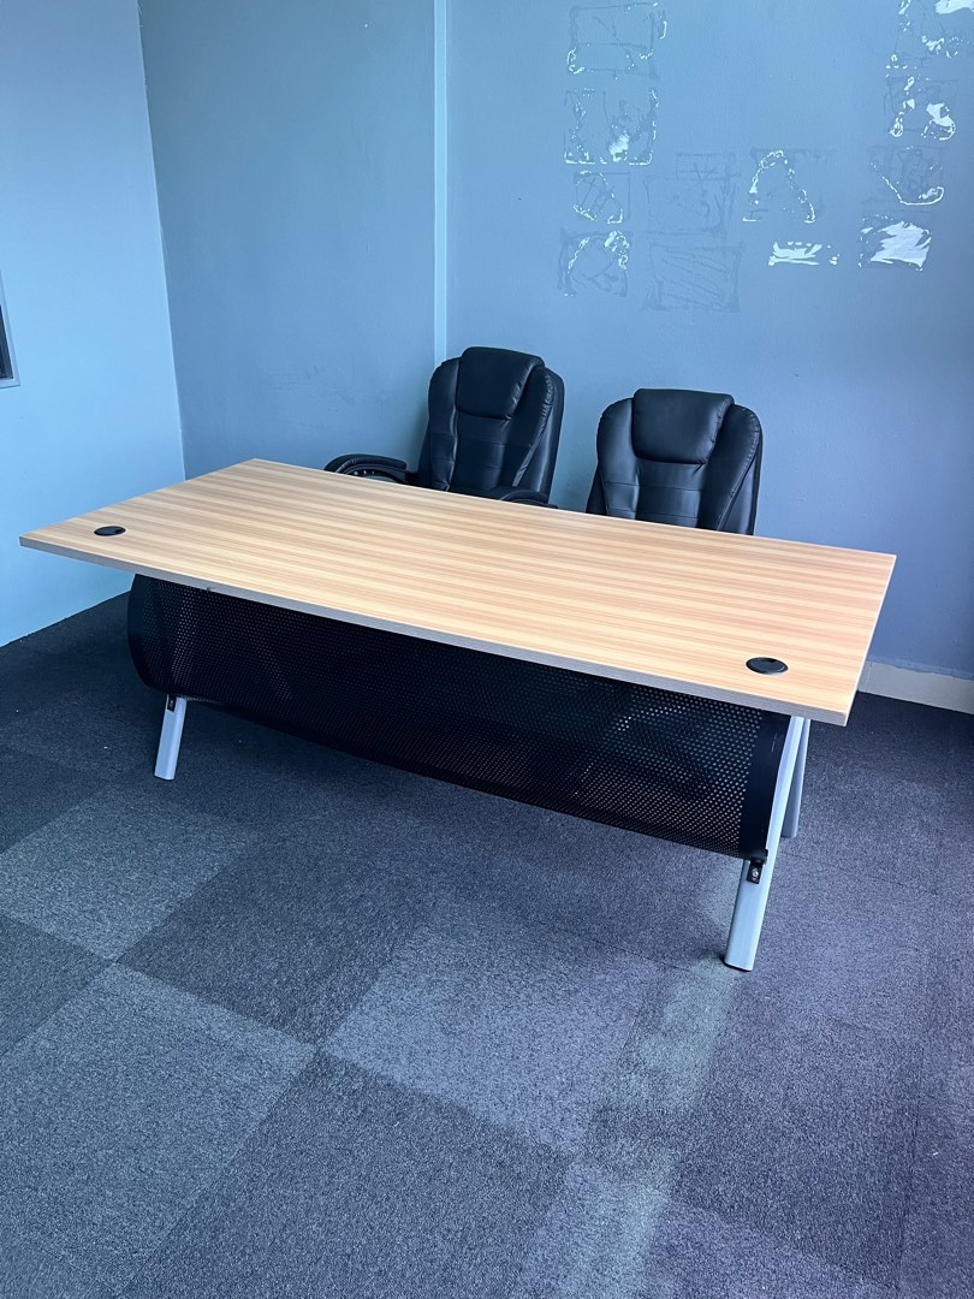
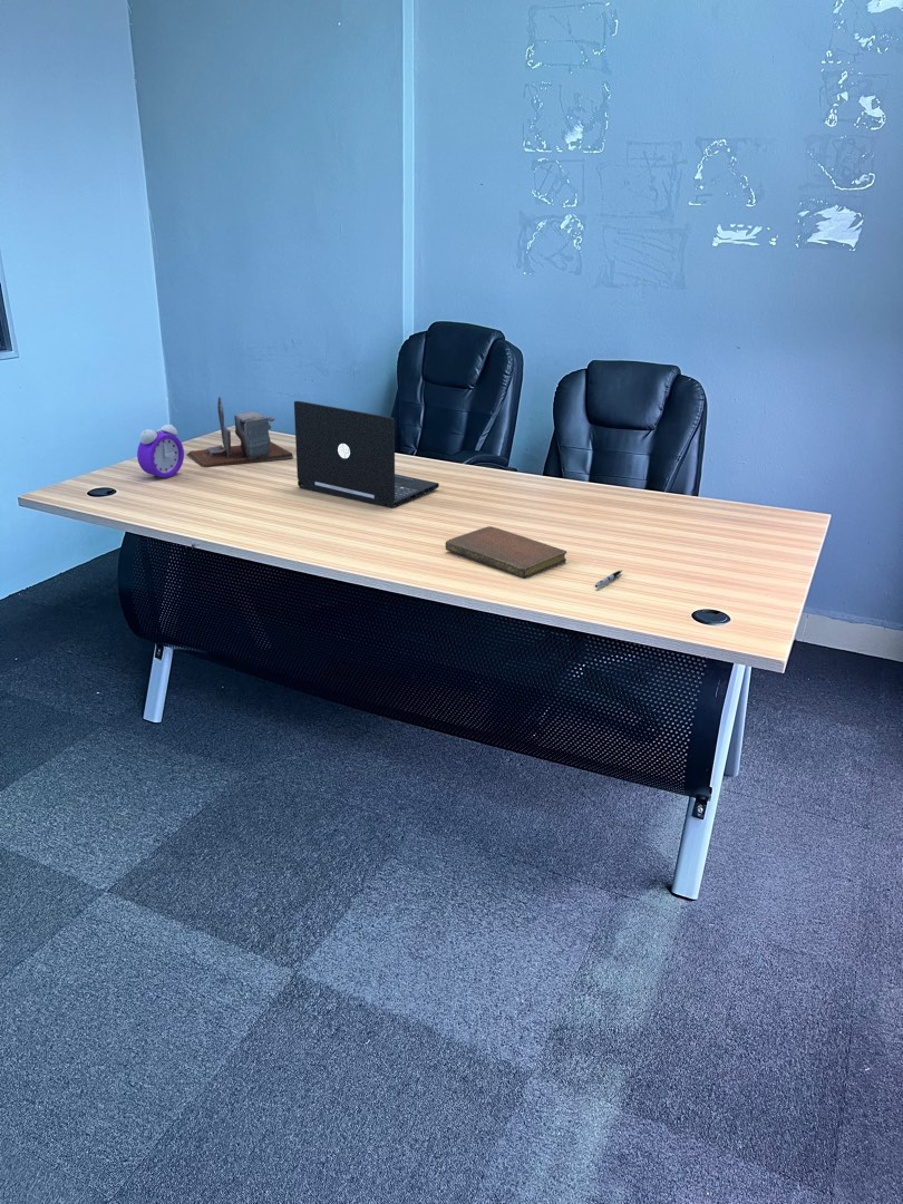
+ alarm clock [136,424,185,478]
+ notebook [445,525,567,580]
+ desk organizer [186,396,294,468]
+ pen [594,569,623,589]
+ laptop [293,400,440,509]
